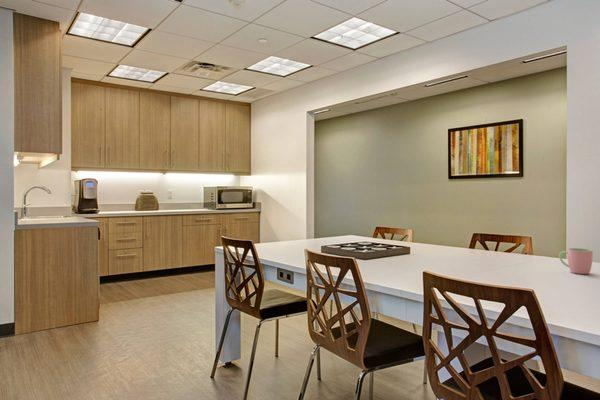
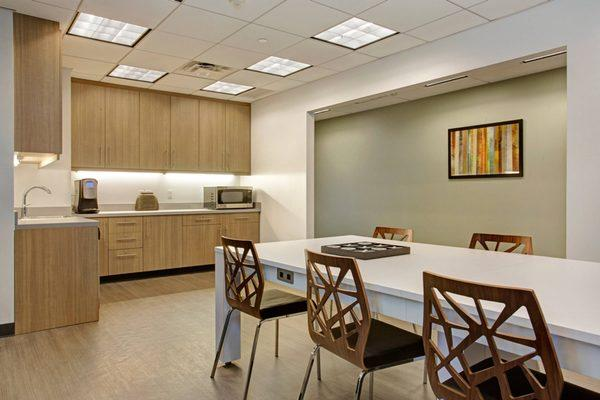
- cup [558,247,594,275]
